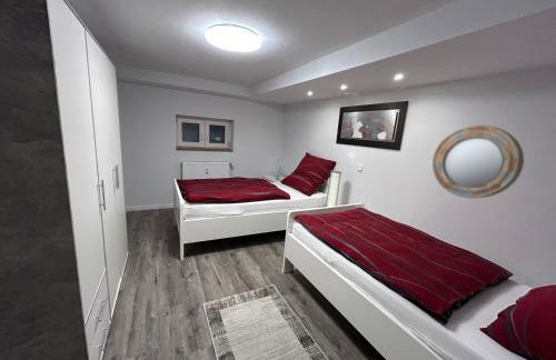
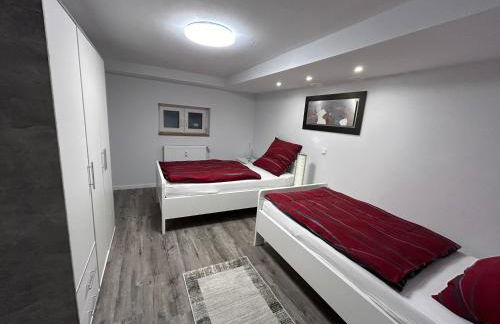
- home mirror [431,124,525,199]
